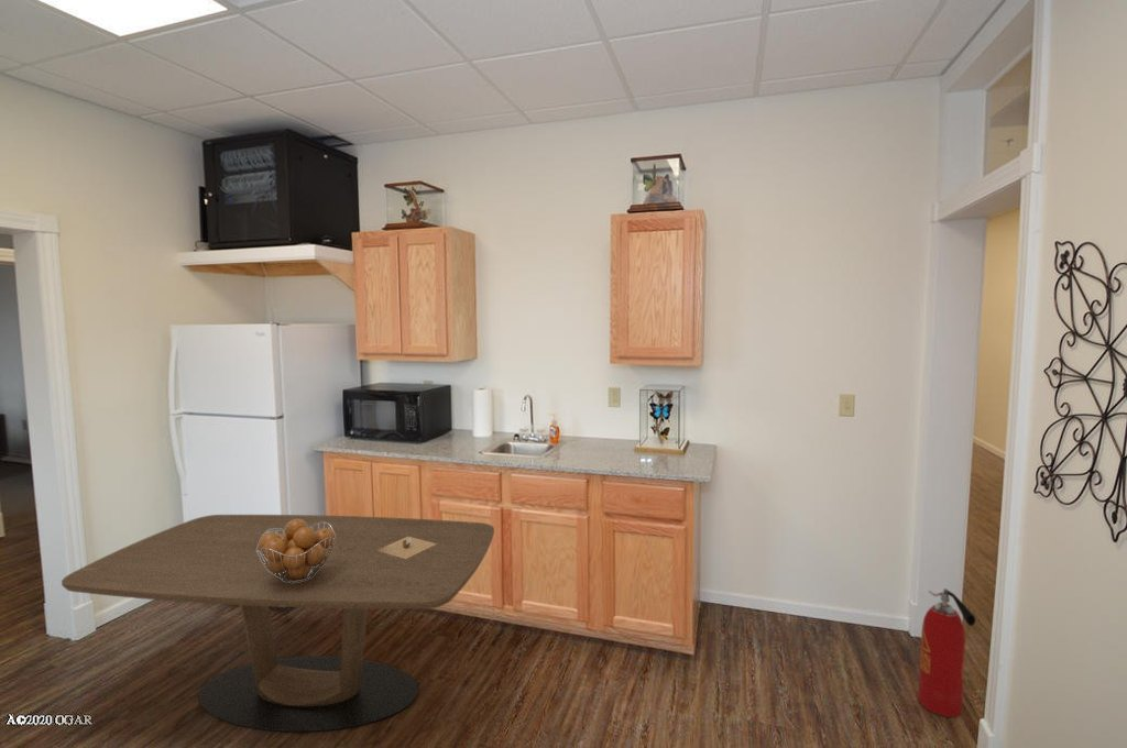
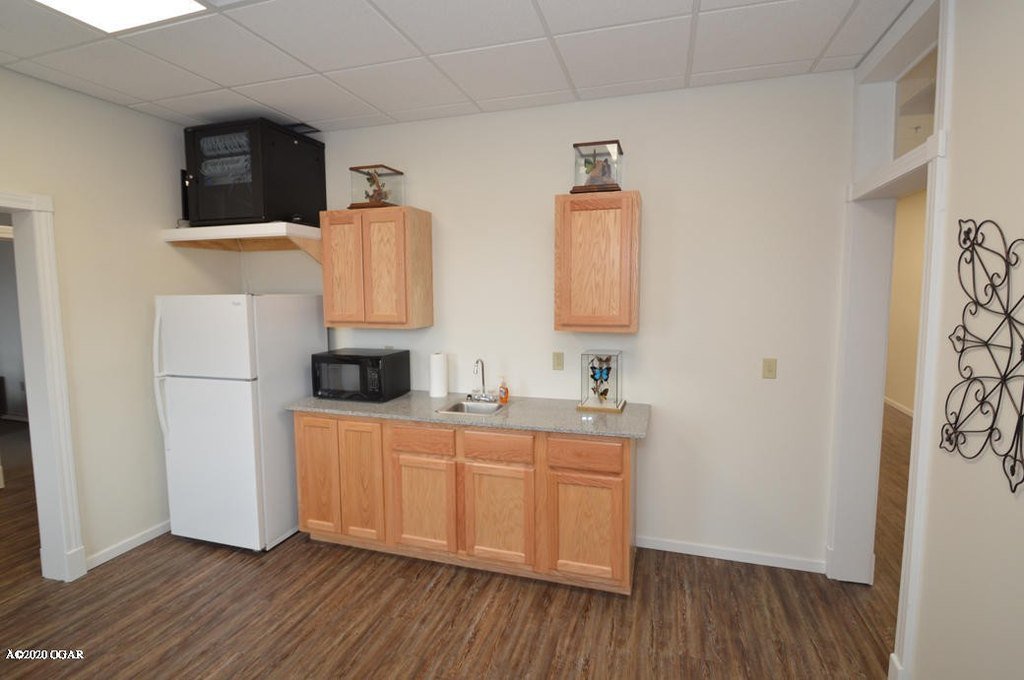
- napkin holder [378,537,437,559]
- fire extinguisher [917,587,976,718]
- fruit basket [256,519,336,583]
- dining table [61,514,495,733]
